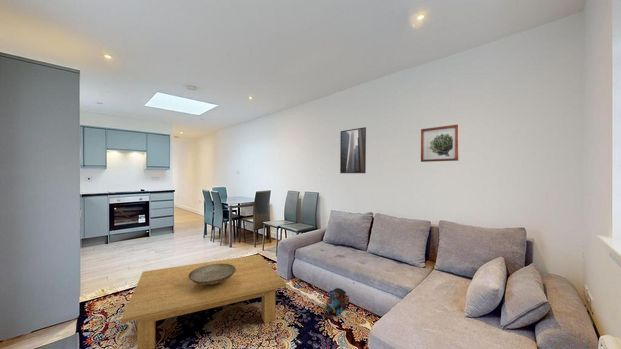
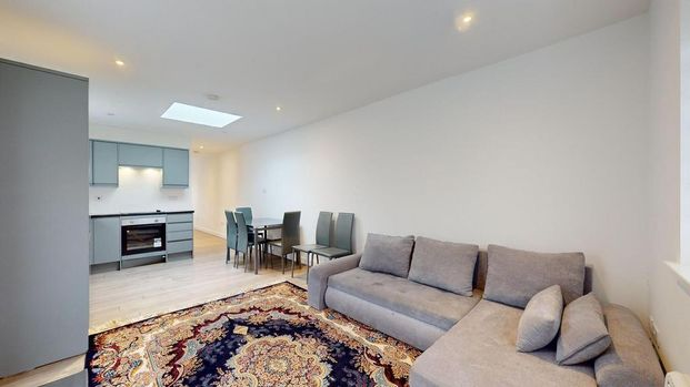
- wall art [420,124,460,163]
- toy train [324,287,350,319]
- decorative bowl [189,264,236,286]
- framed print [339,126,367,174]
- coffee table [120,254,287,349]
